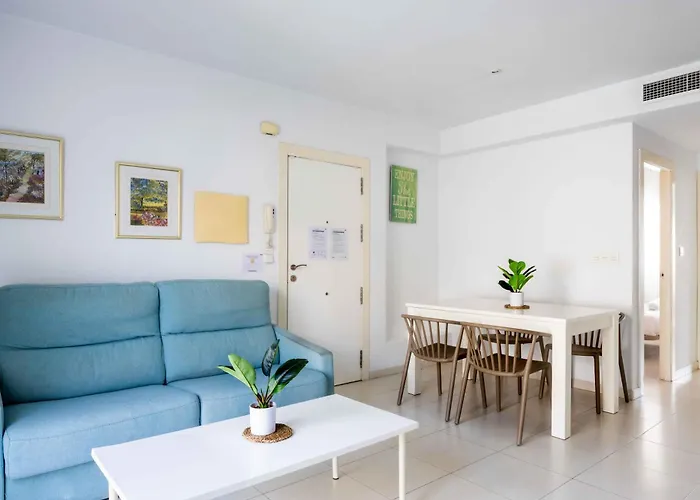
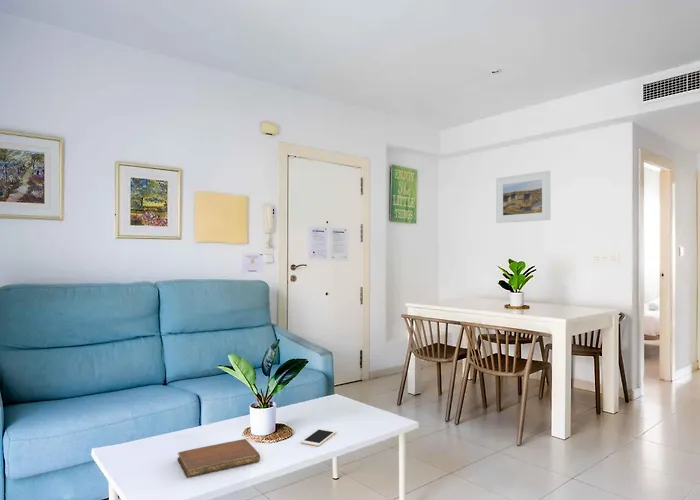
+ cell phone [300,427,338,447]
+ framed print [495,170,552,224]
+ notebook [177,438,261,479]
